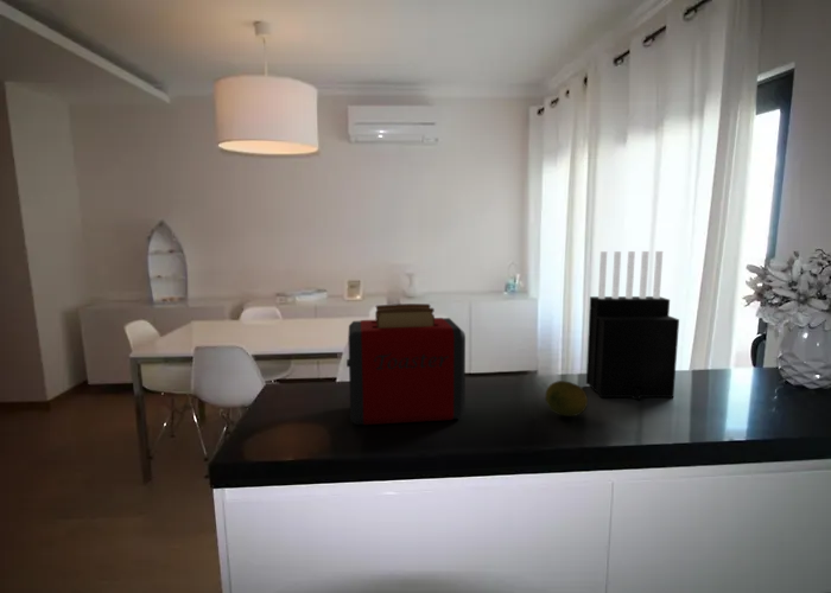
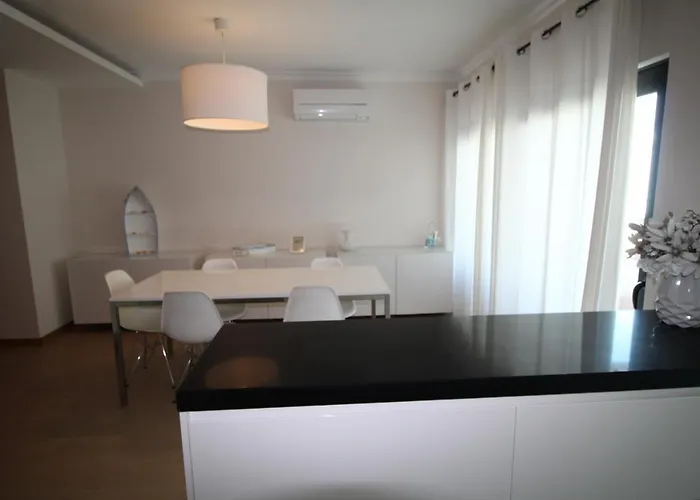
- fruit [545,380,589,417]
- toaster [345,302,467,426]
- knife block [585,250,680,402]
